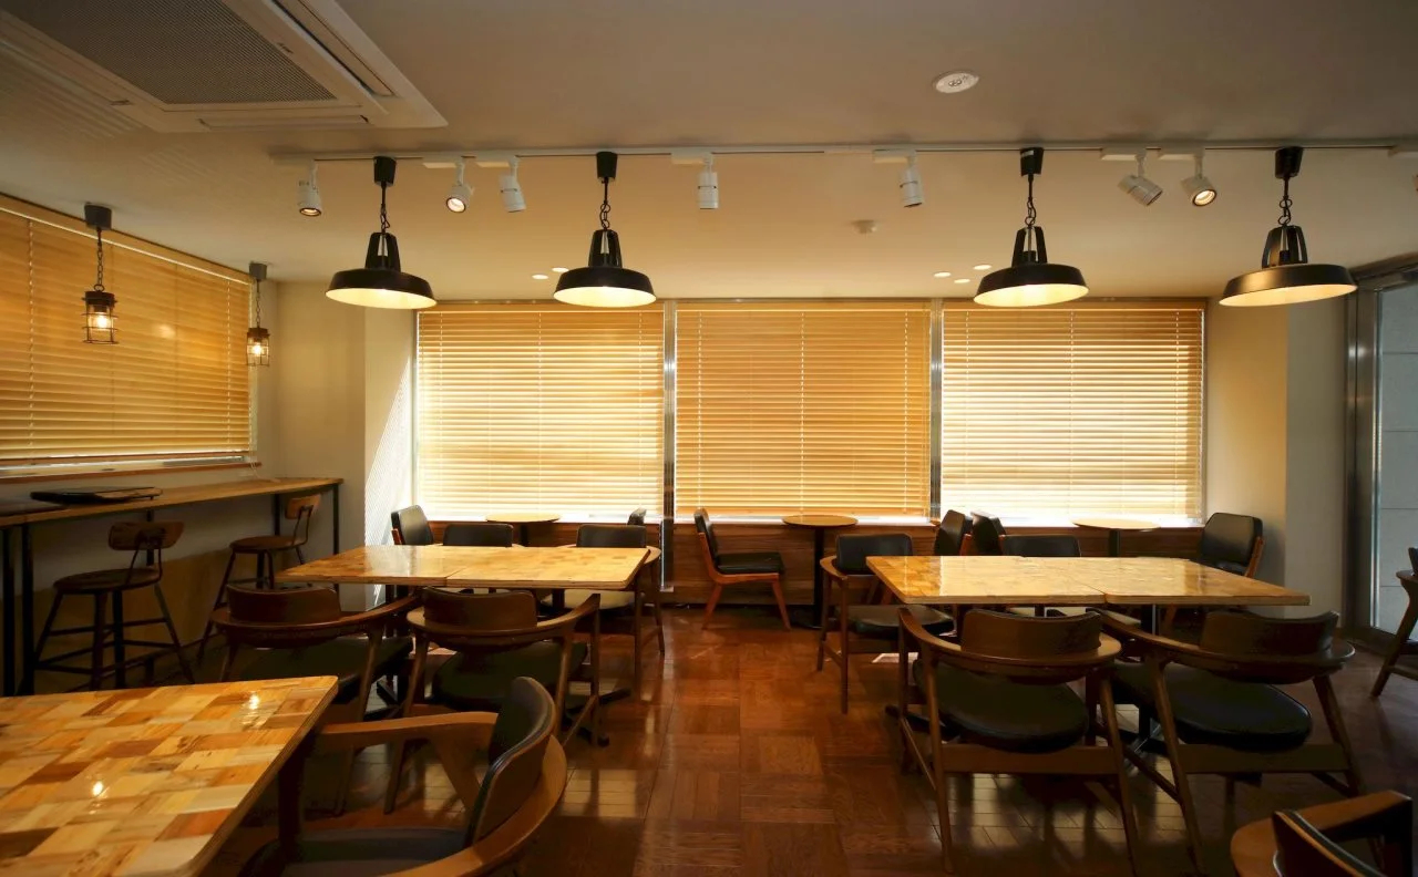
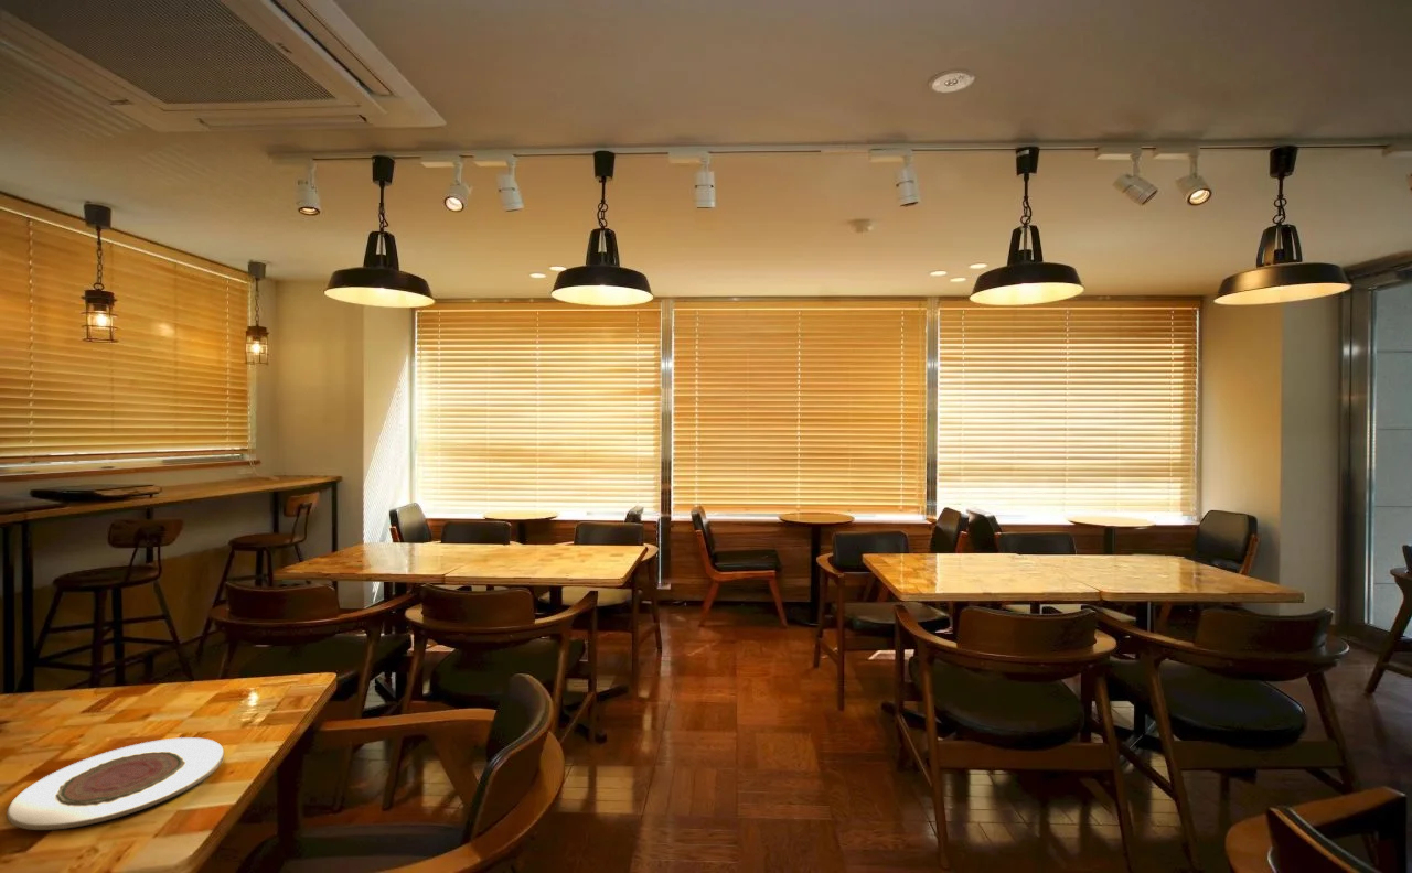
+ plate [6,736,225,831]
